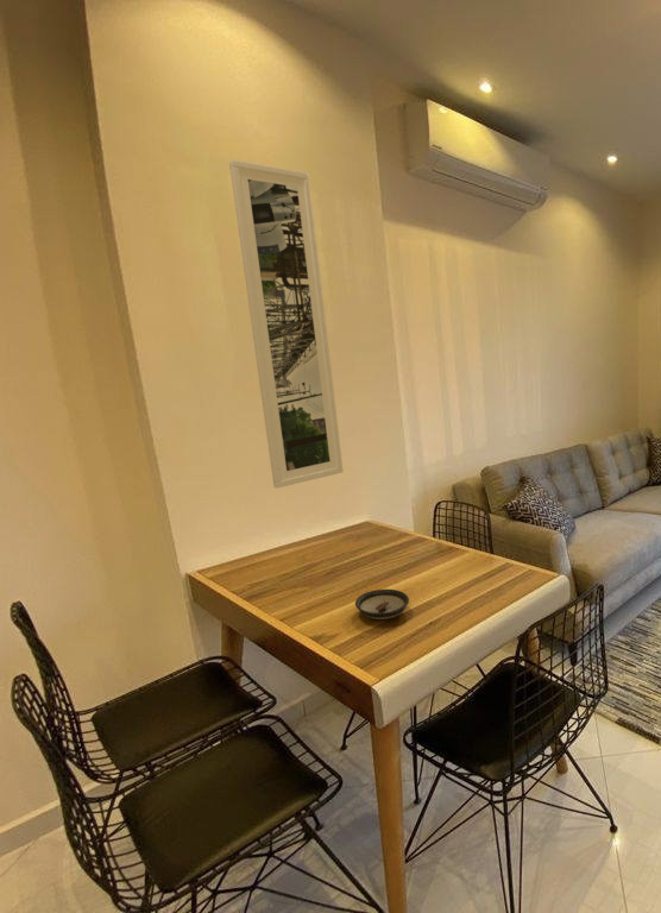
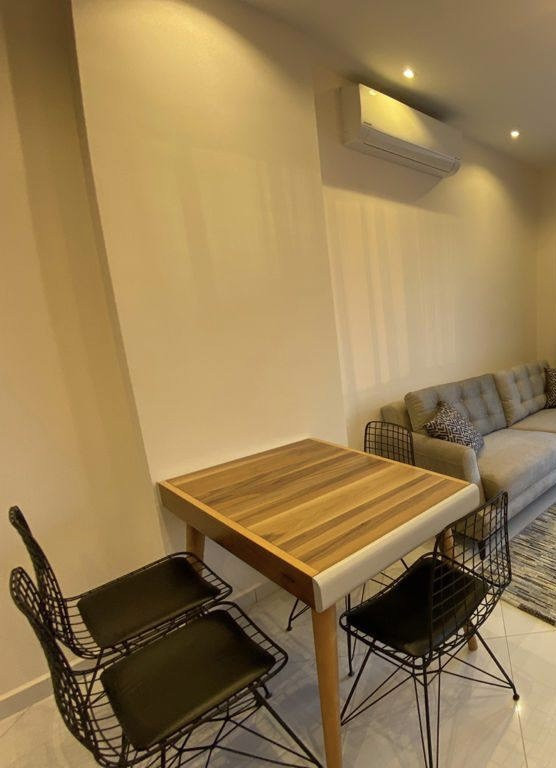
- saucer [354,588,410,621]
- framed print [228,158,345,490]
